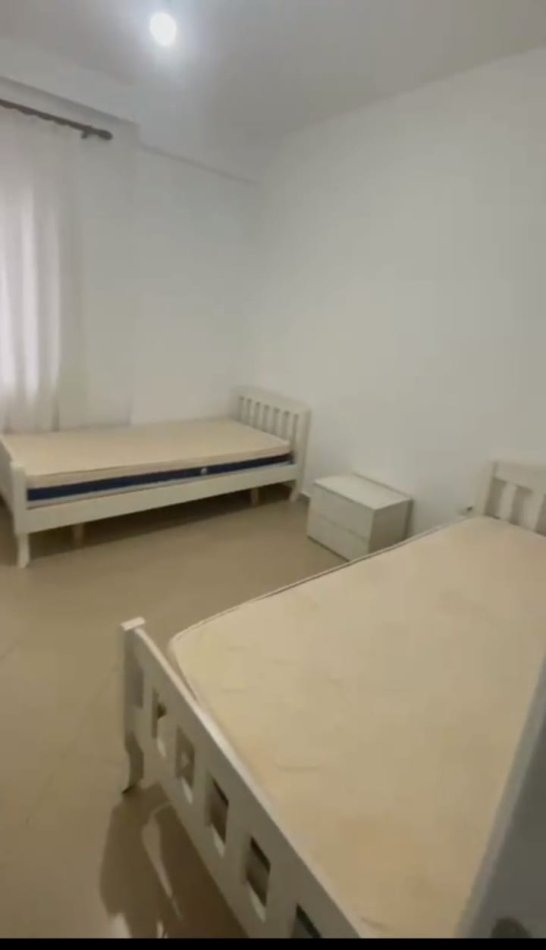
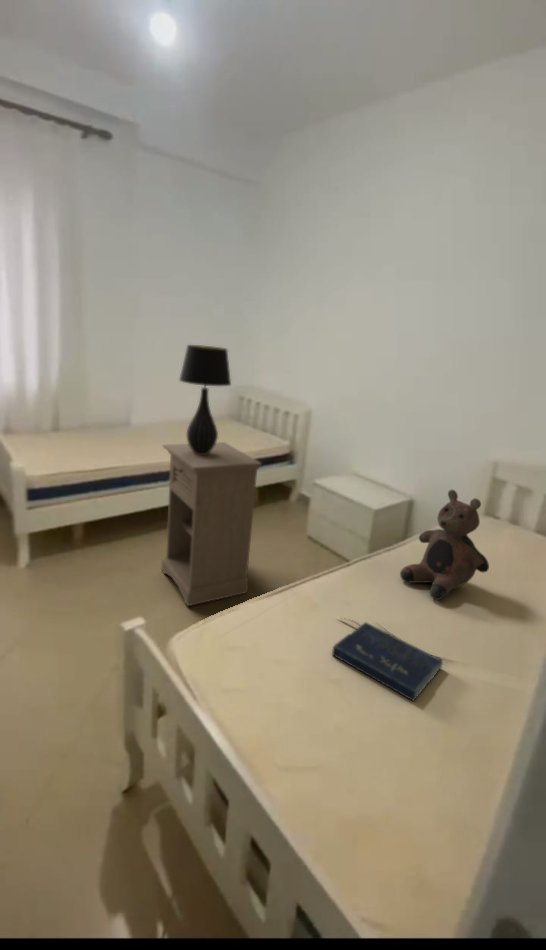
+ teddy bear [399,489,490,601]
+ nightstand [160,441,263,607]
+ book [331,617,444,703]
+ table lamp [178,344,232,455]
